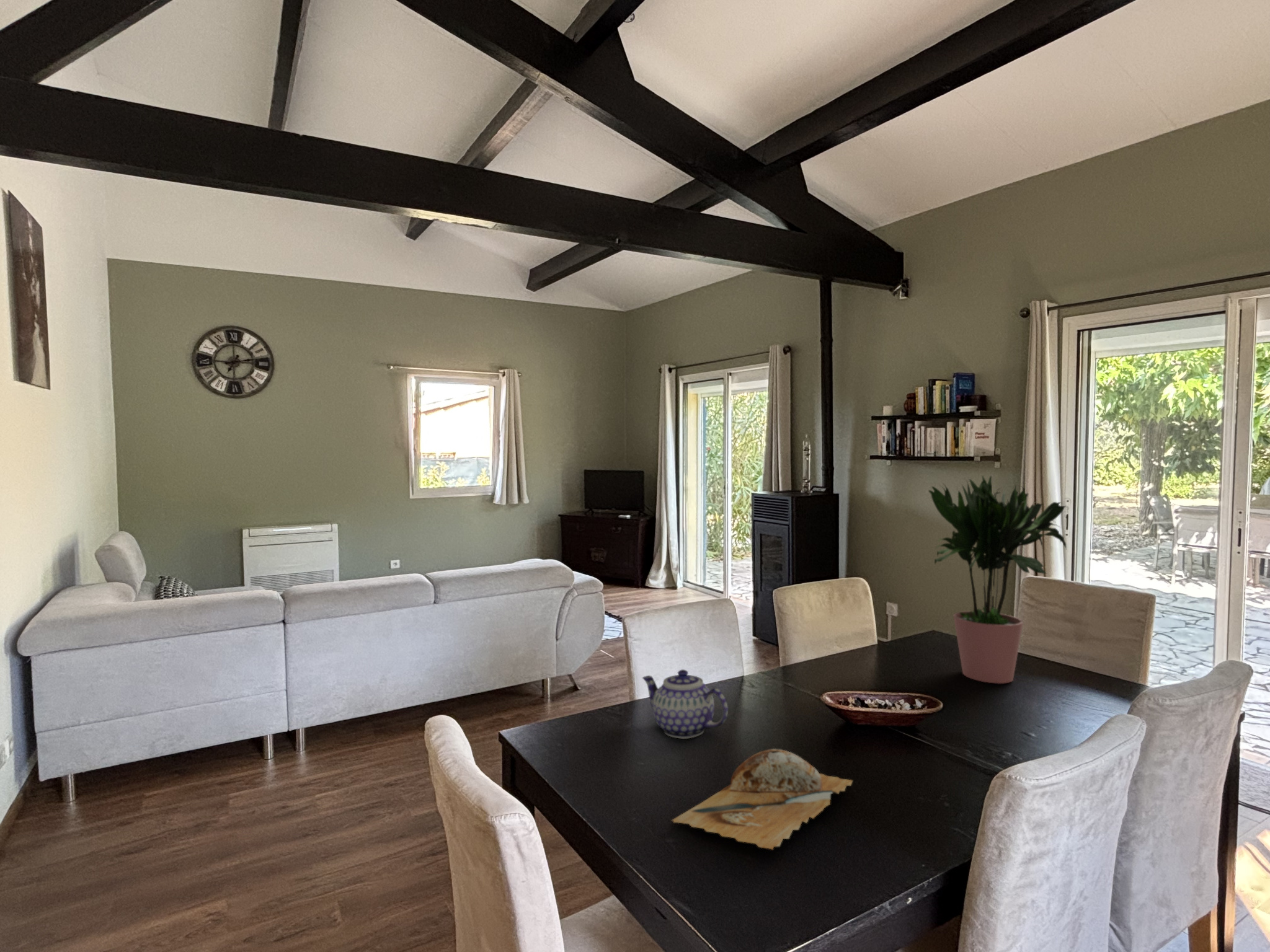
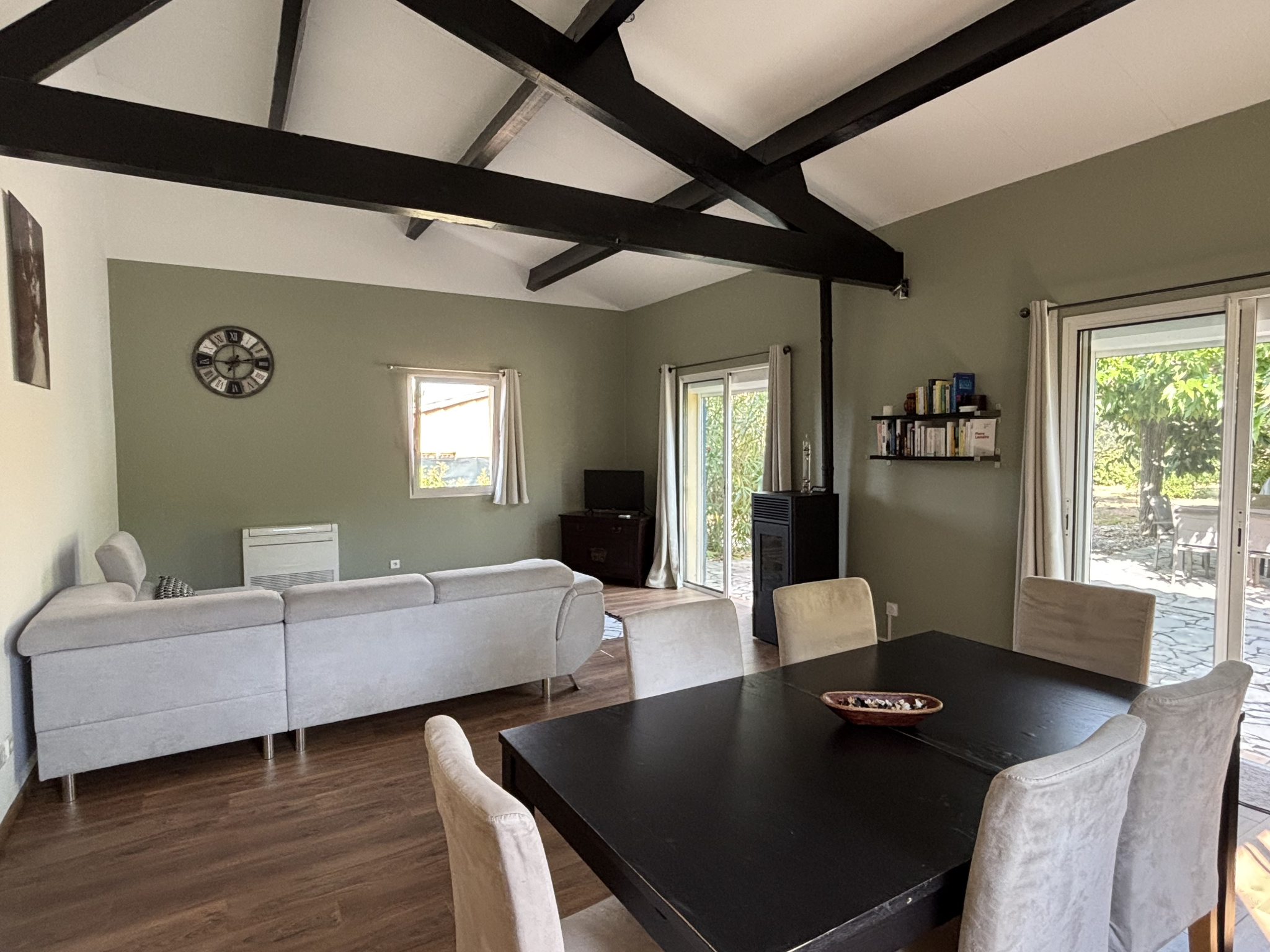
- potted plant [928,475,1071,684]
- teapot [642,669,729,739]
- chopping board [670,748,853,850]
